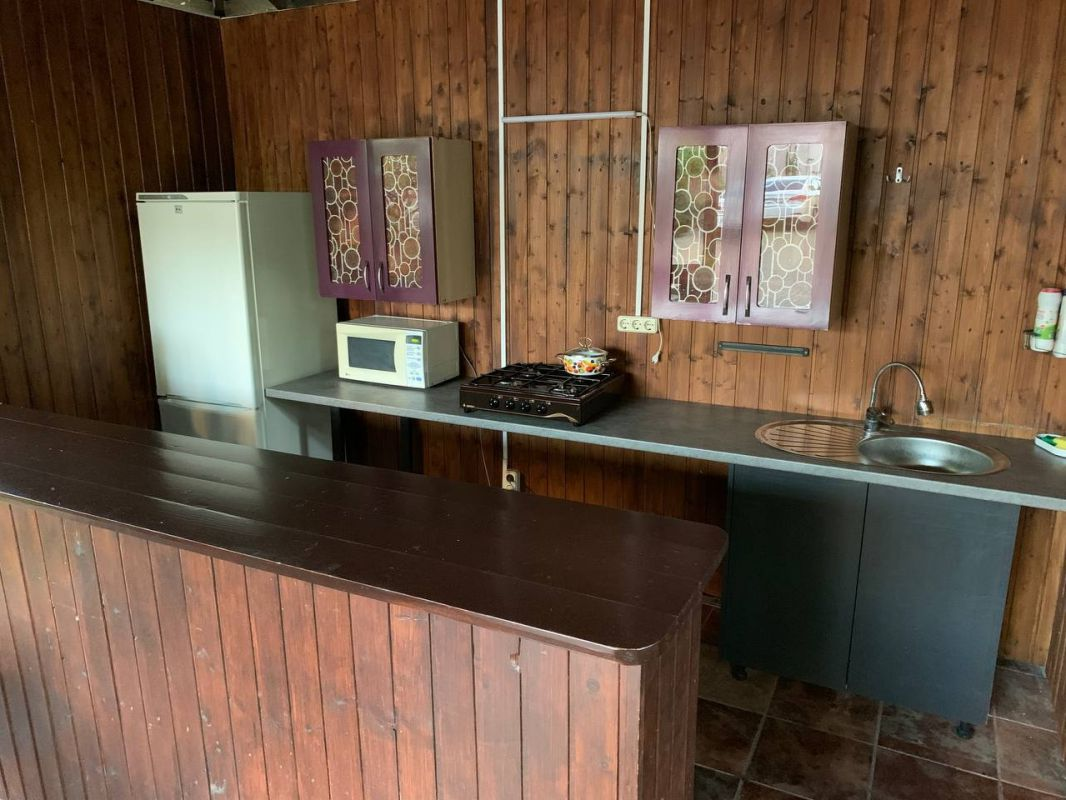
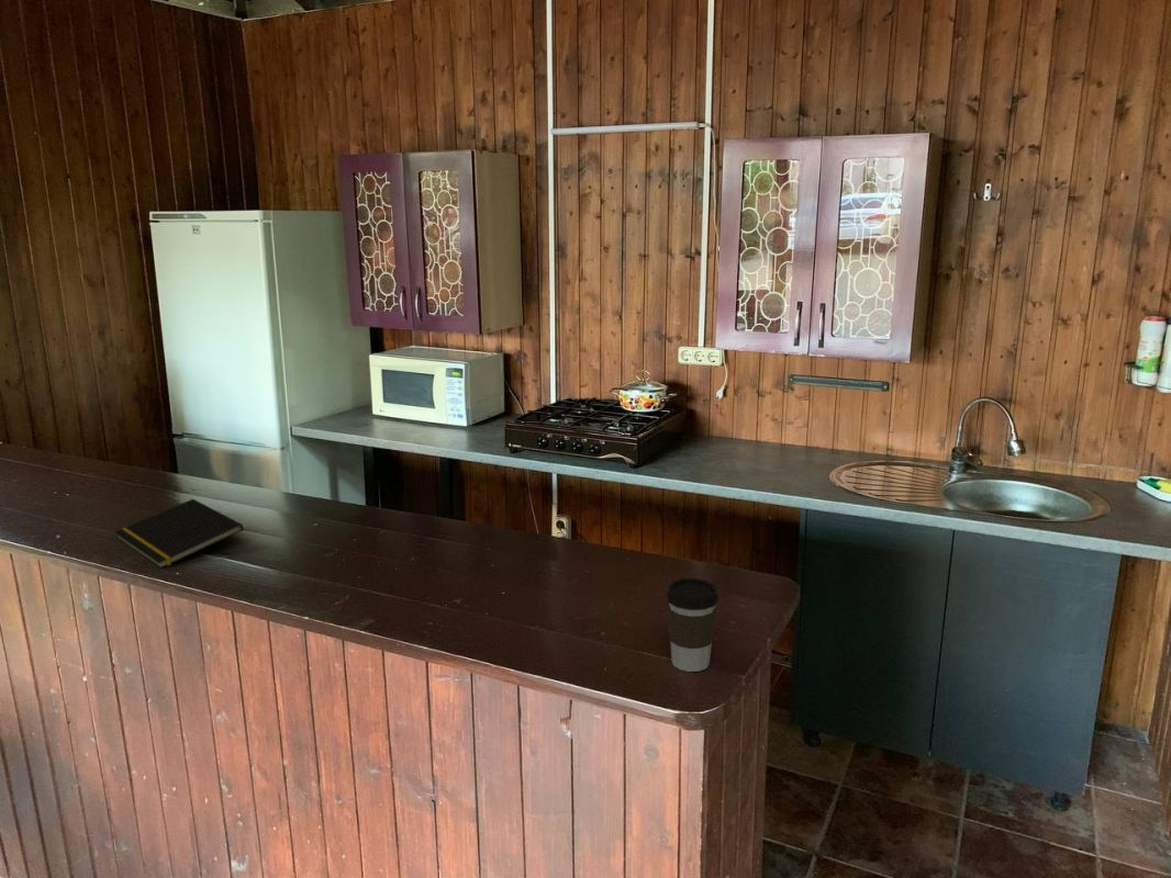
+ notepad [113,498,245,570]
+ coffee cup [666,577,720,673]
